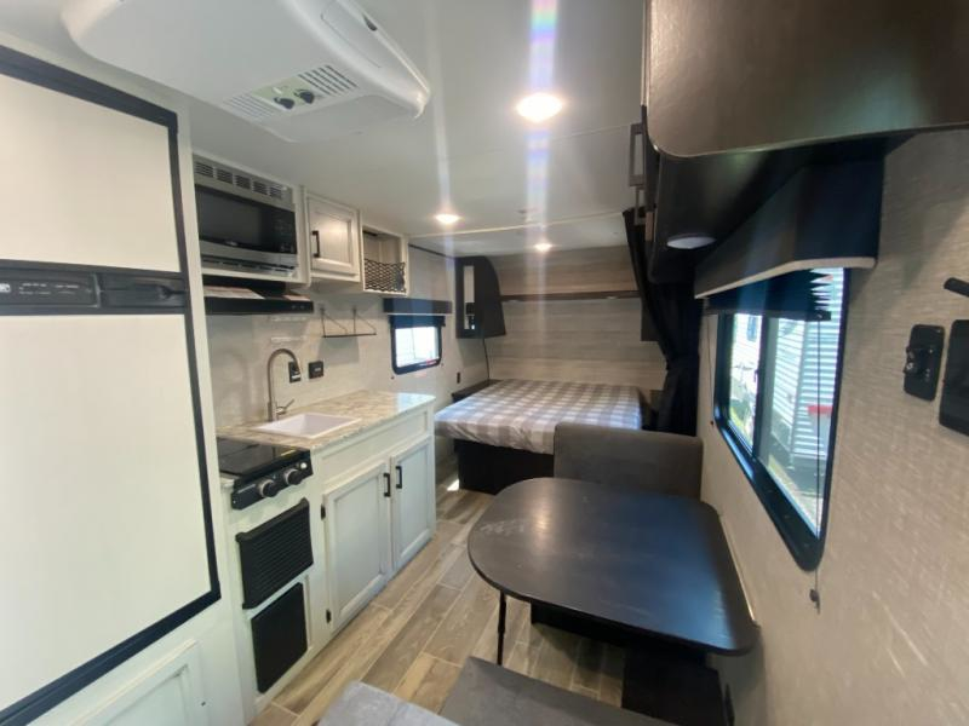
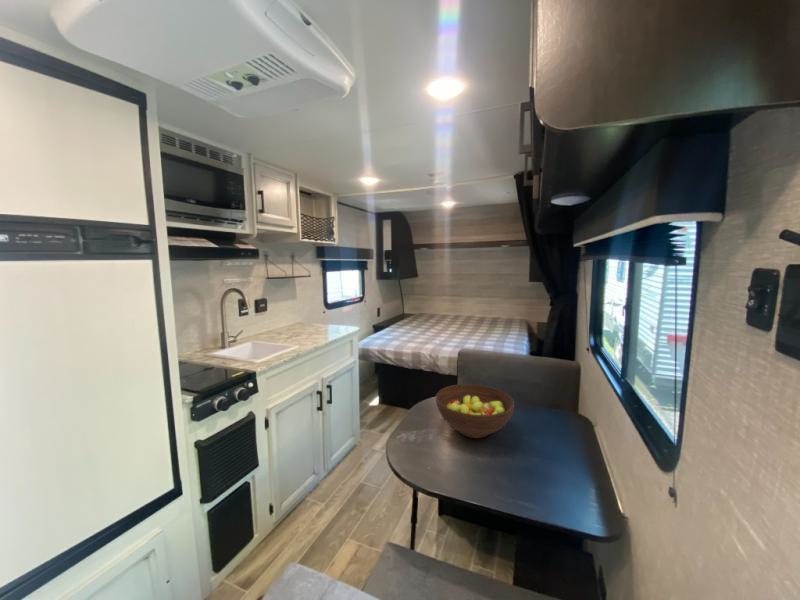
+ fruit bowl [435,383,515,439]
